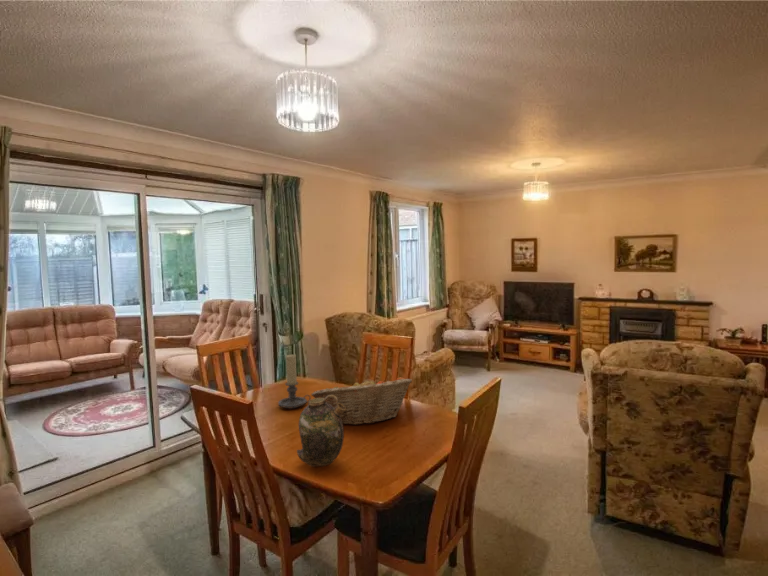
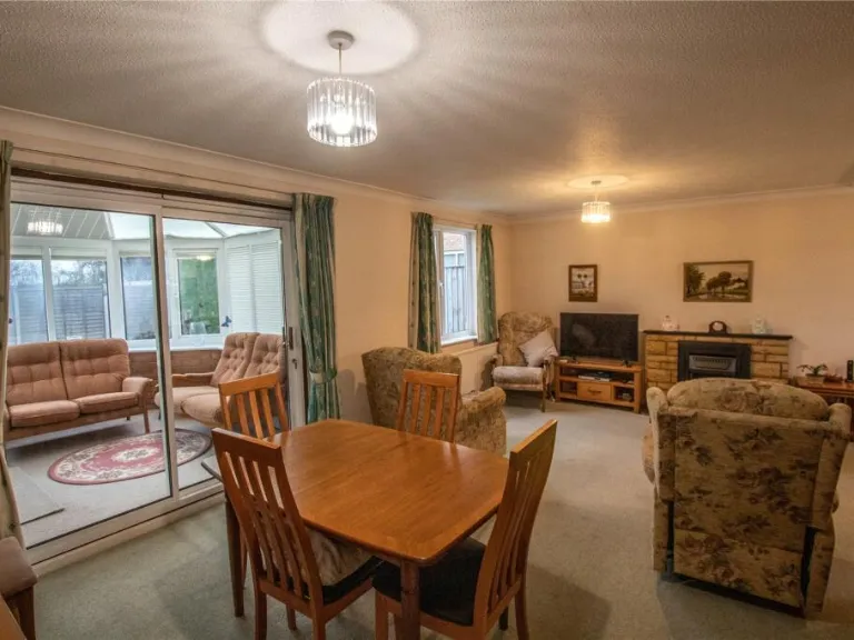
- candle holder [277,354,312,410]
- fruit basket [310,376,413,426]
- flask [296,395,346,468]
